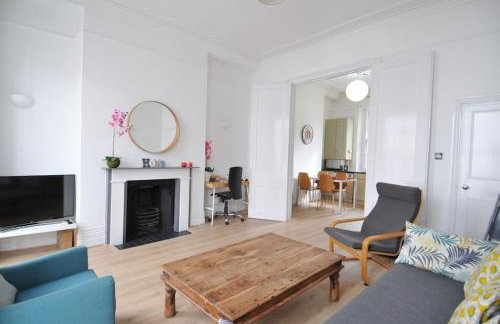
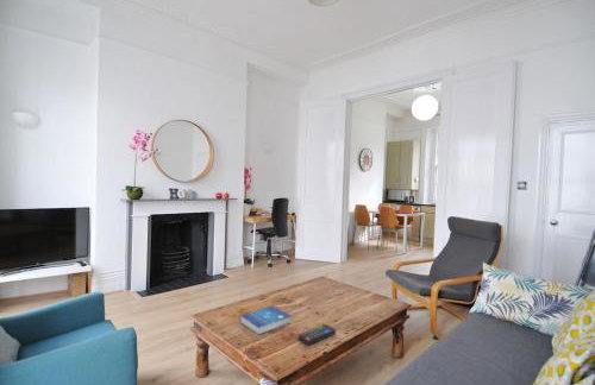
+ remote control [298,323,337,347]
+ book [239,304,292,336]
